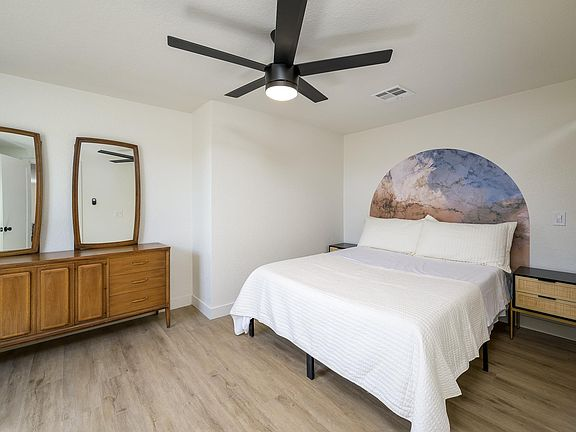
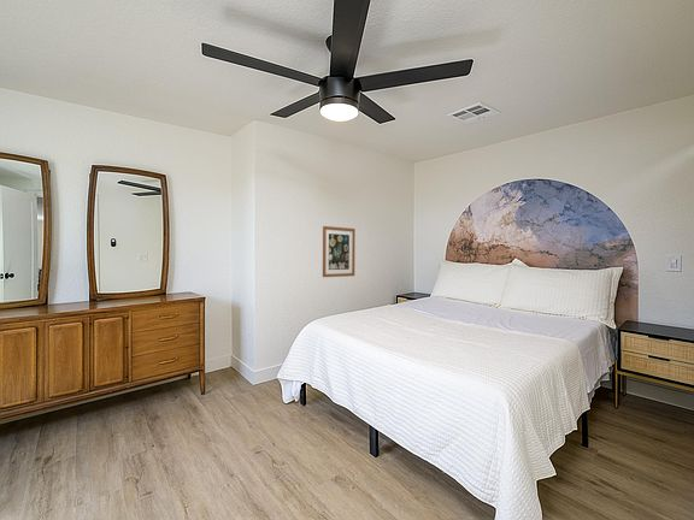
+ wall art [322,225,357,278]
